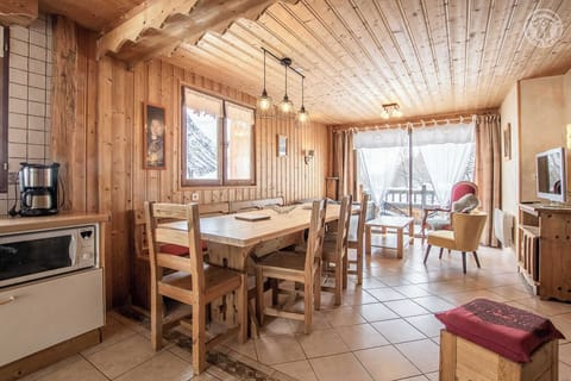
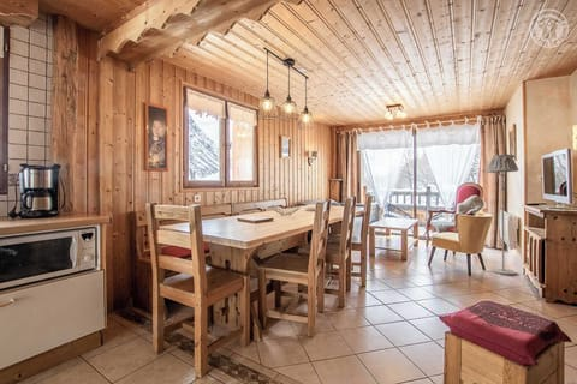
+ floor lamp [486,154,519,276]
